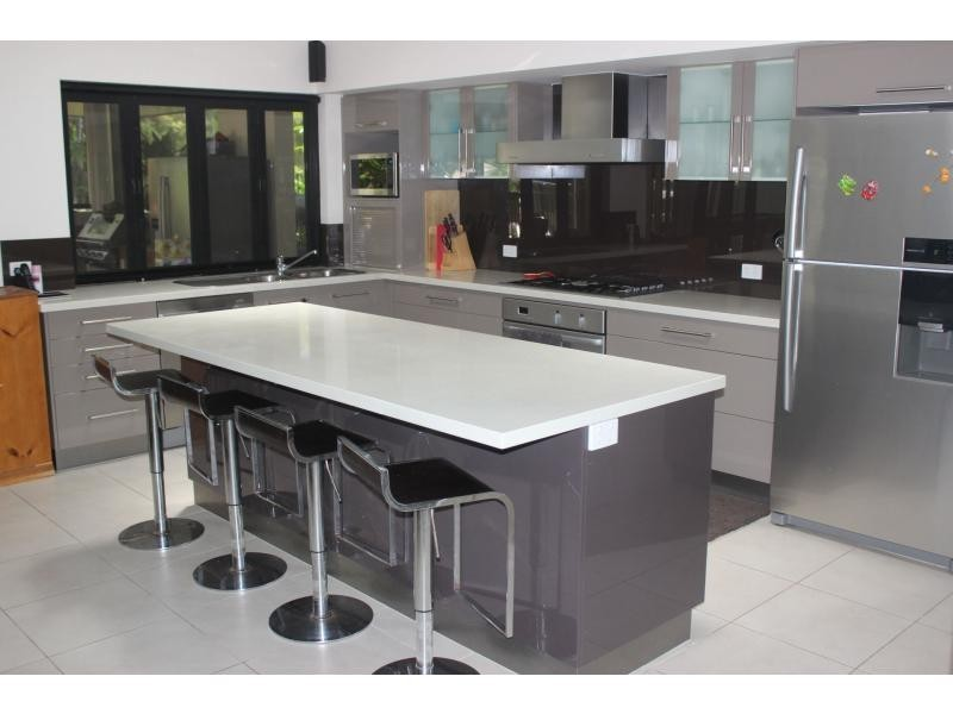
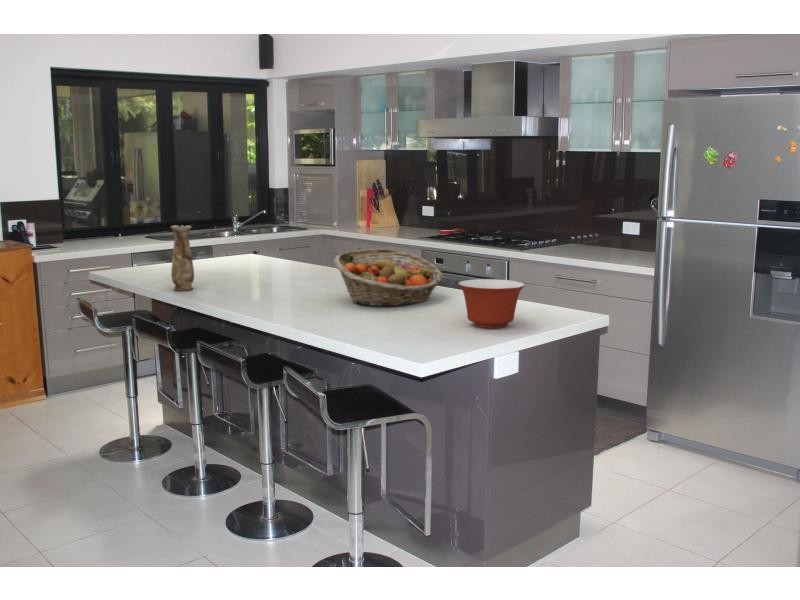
+ fruit basket [333,248,444,307]
+ mixing bowl [457,278,526,329]
+ vase [170,225,195,292]
